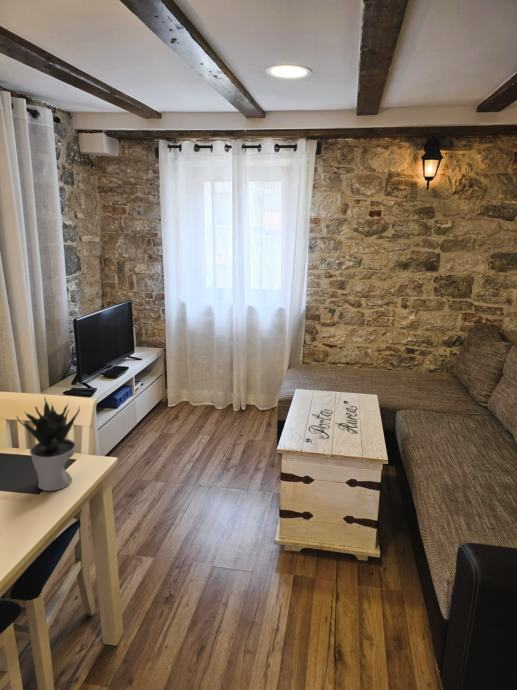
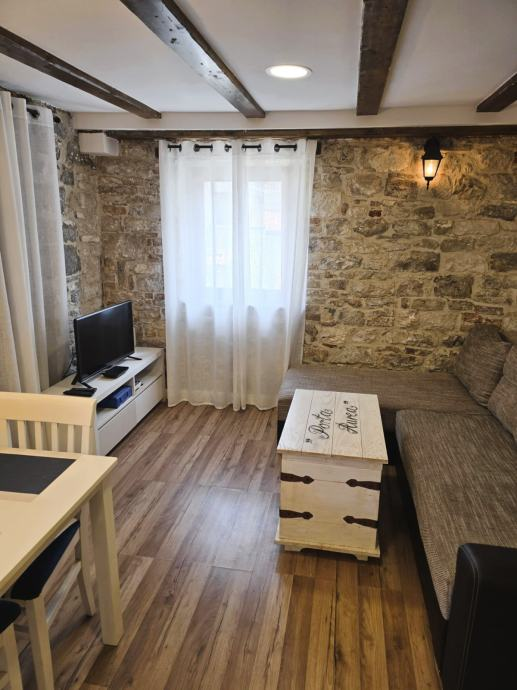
- potted plant [15,395,81,492]
